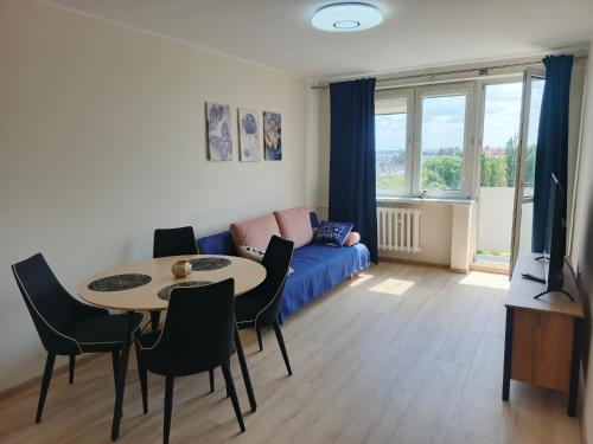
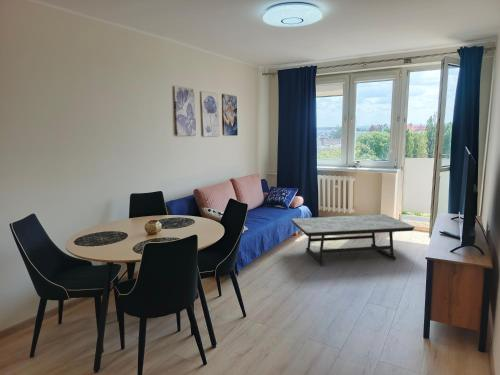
+ coffee table [290,213,416,266]
